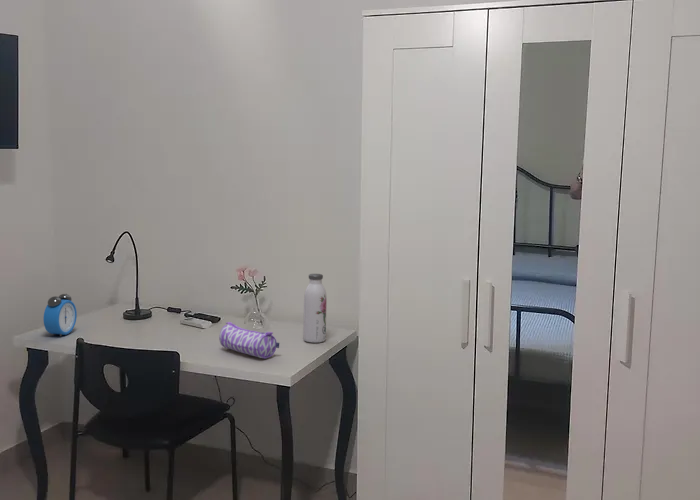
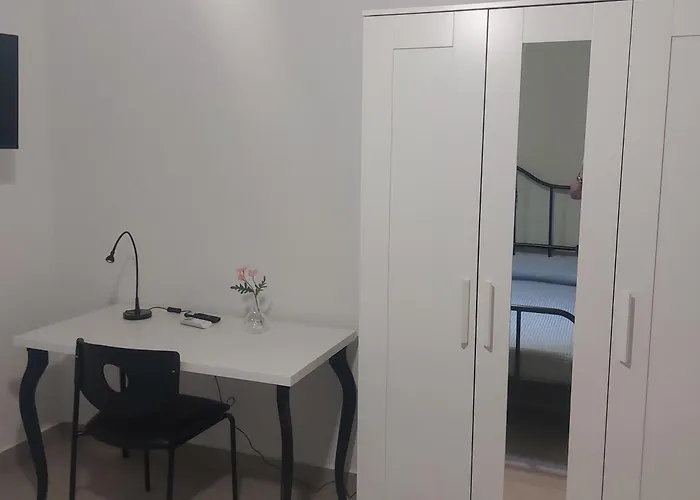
- pencil case [218,321,280,359]
- water bottle [302,273,327,344]
- alarm clock [43,293,78,337]
